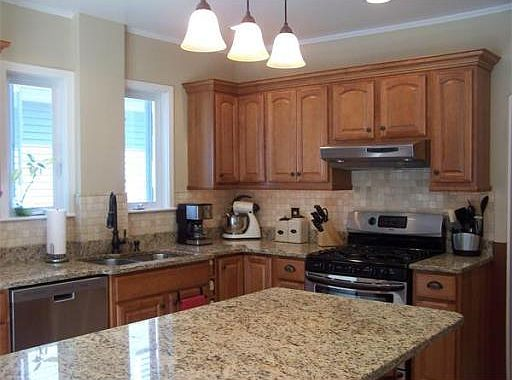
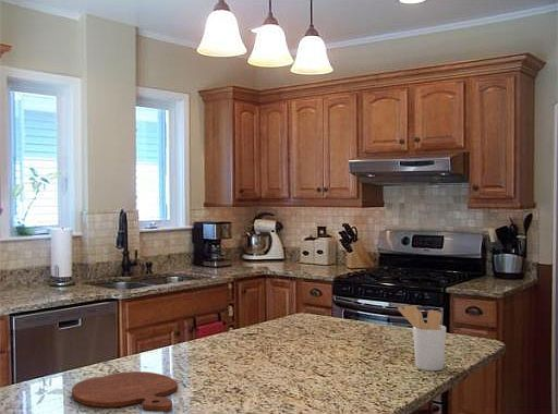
+ utensil holder [397,304,447,372]
+ cutting board [71,370,179,413]
